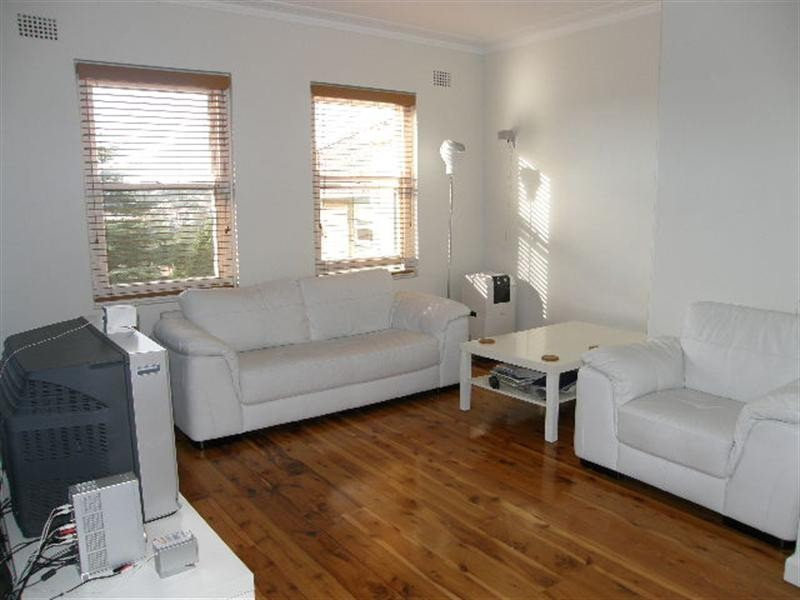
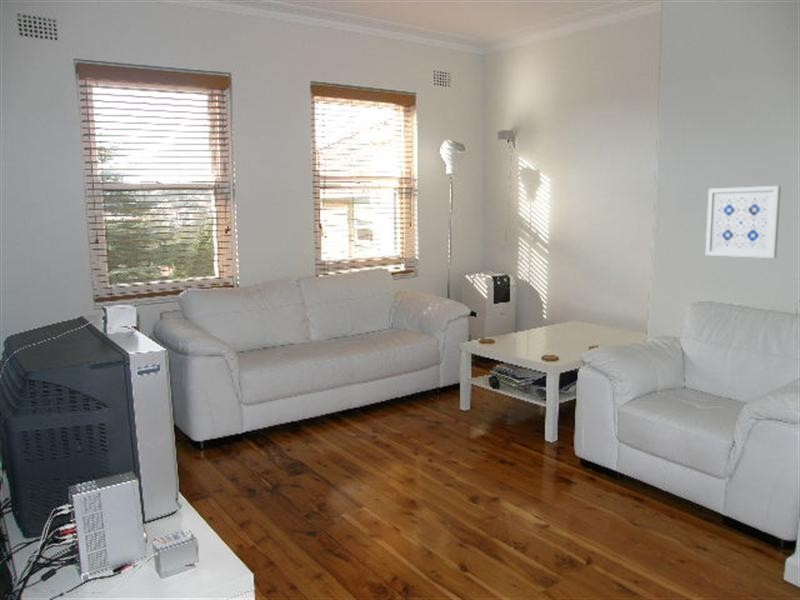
+ wall art [705,185,782,259]
